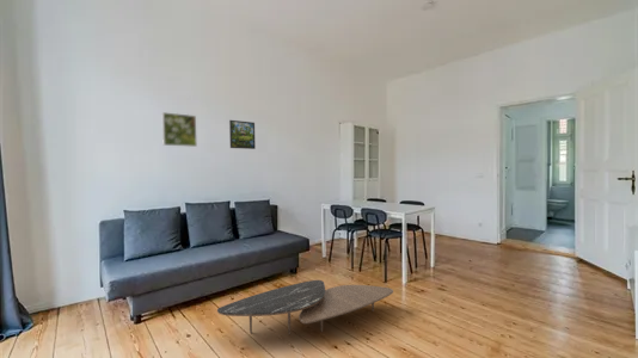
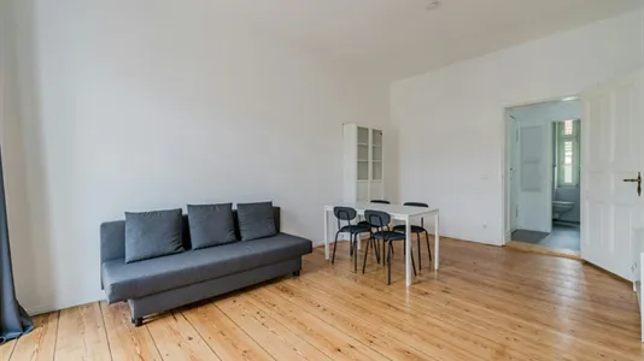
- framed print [161,111,198,148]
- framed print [228,119,257,150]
- coffee table [216,279,394,335]
